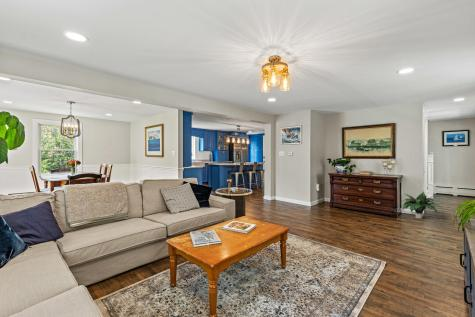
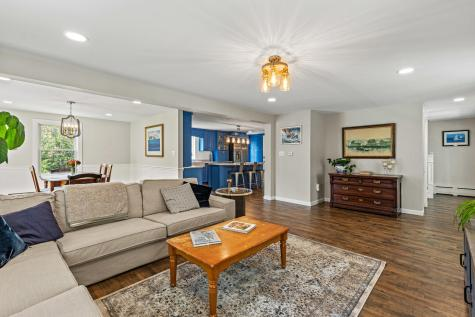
- potted plant [401,191,443,220]
